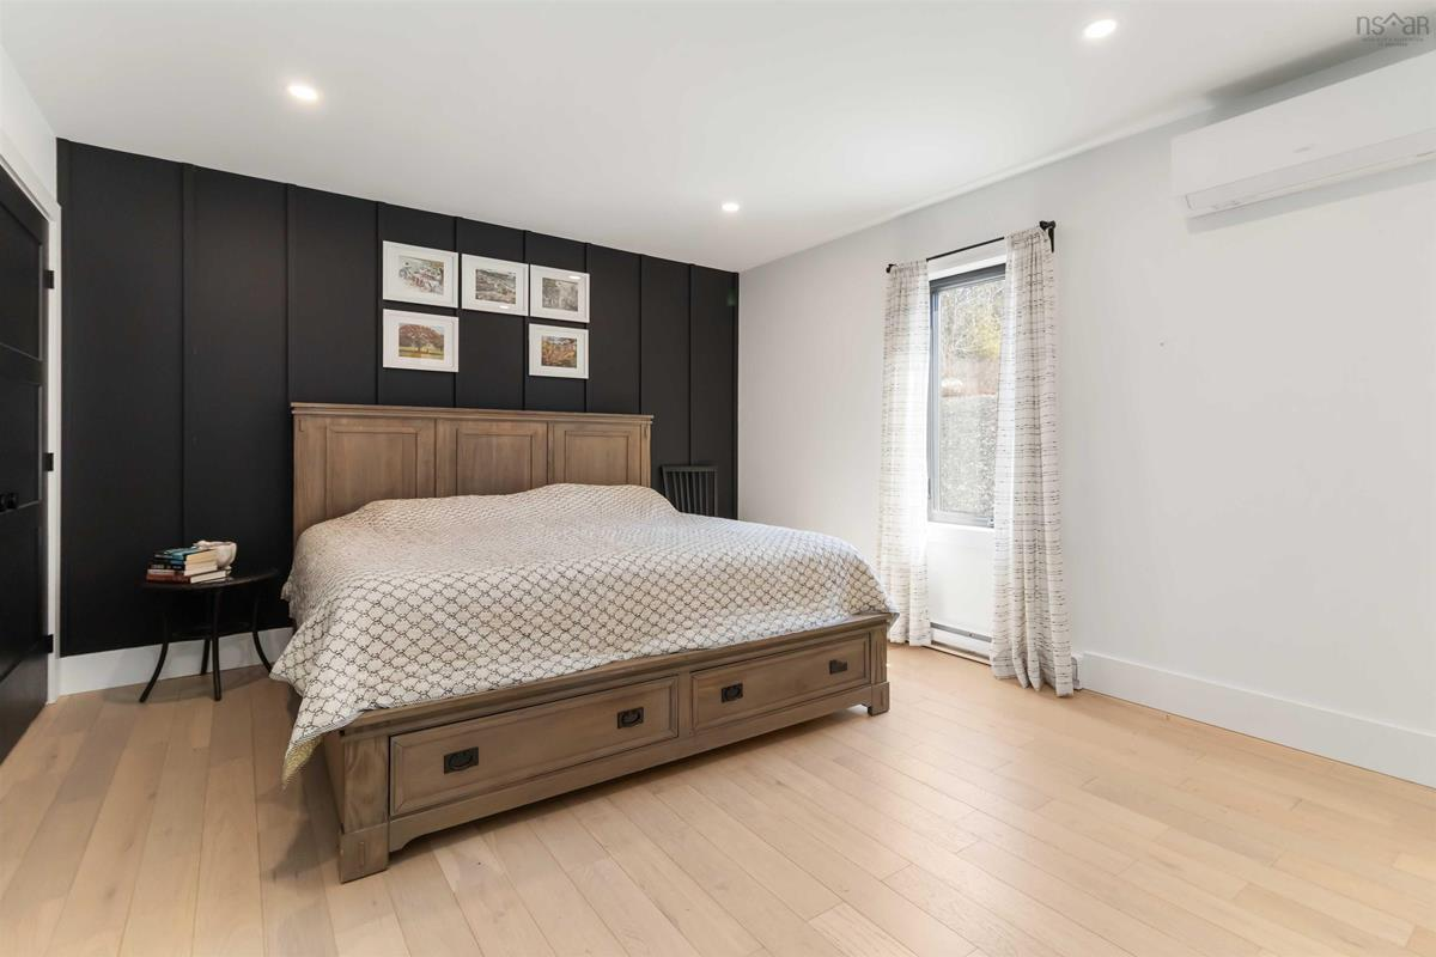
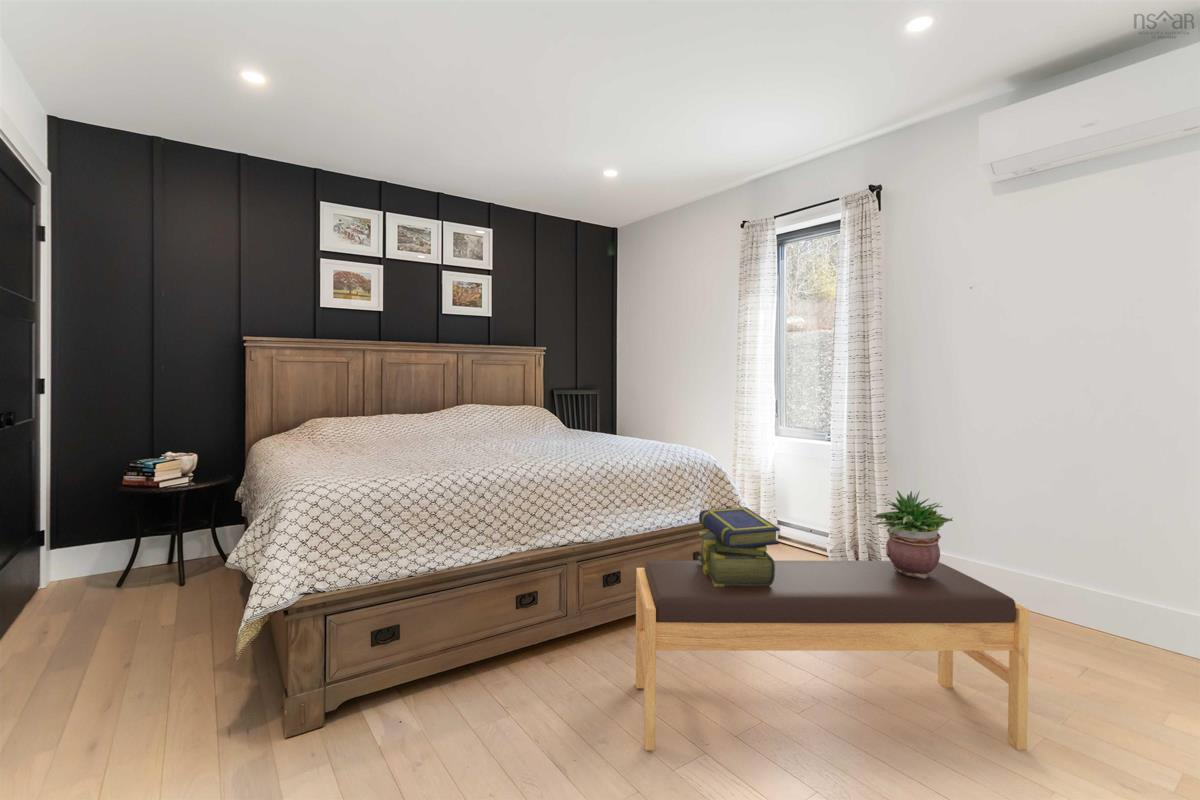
+ stack of books [697,506,781,587]
+ potted plant [874,489,954,579]
+ bench [635,559,1030,751]
